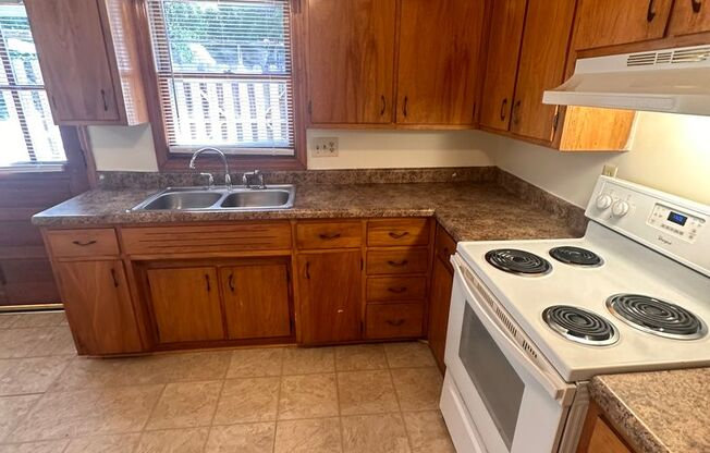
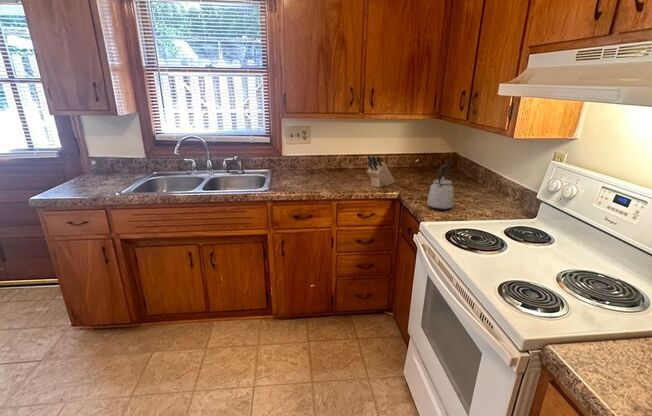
+ knife block [366,154,396,188]
+ kettle [426,163,455,211]
